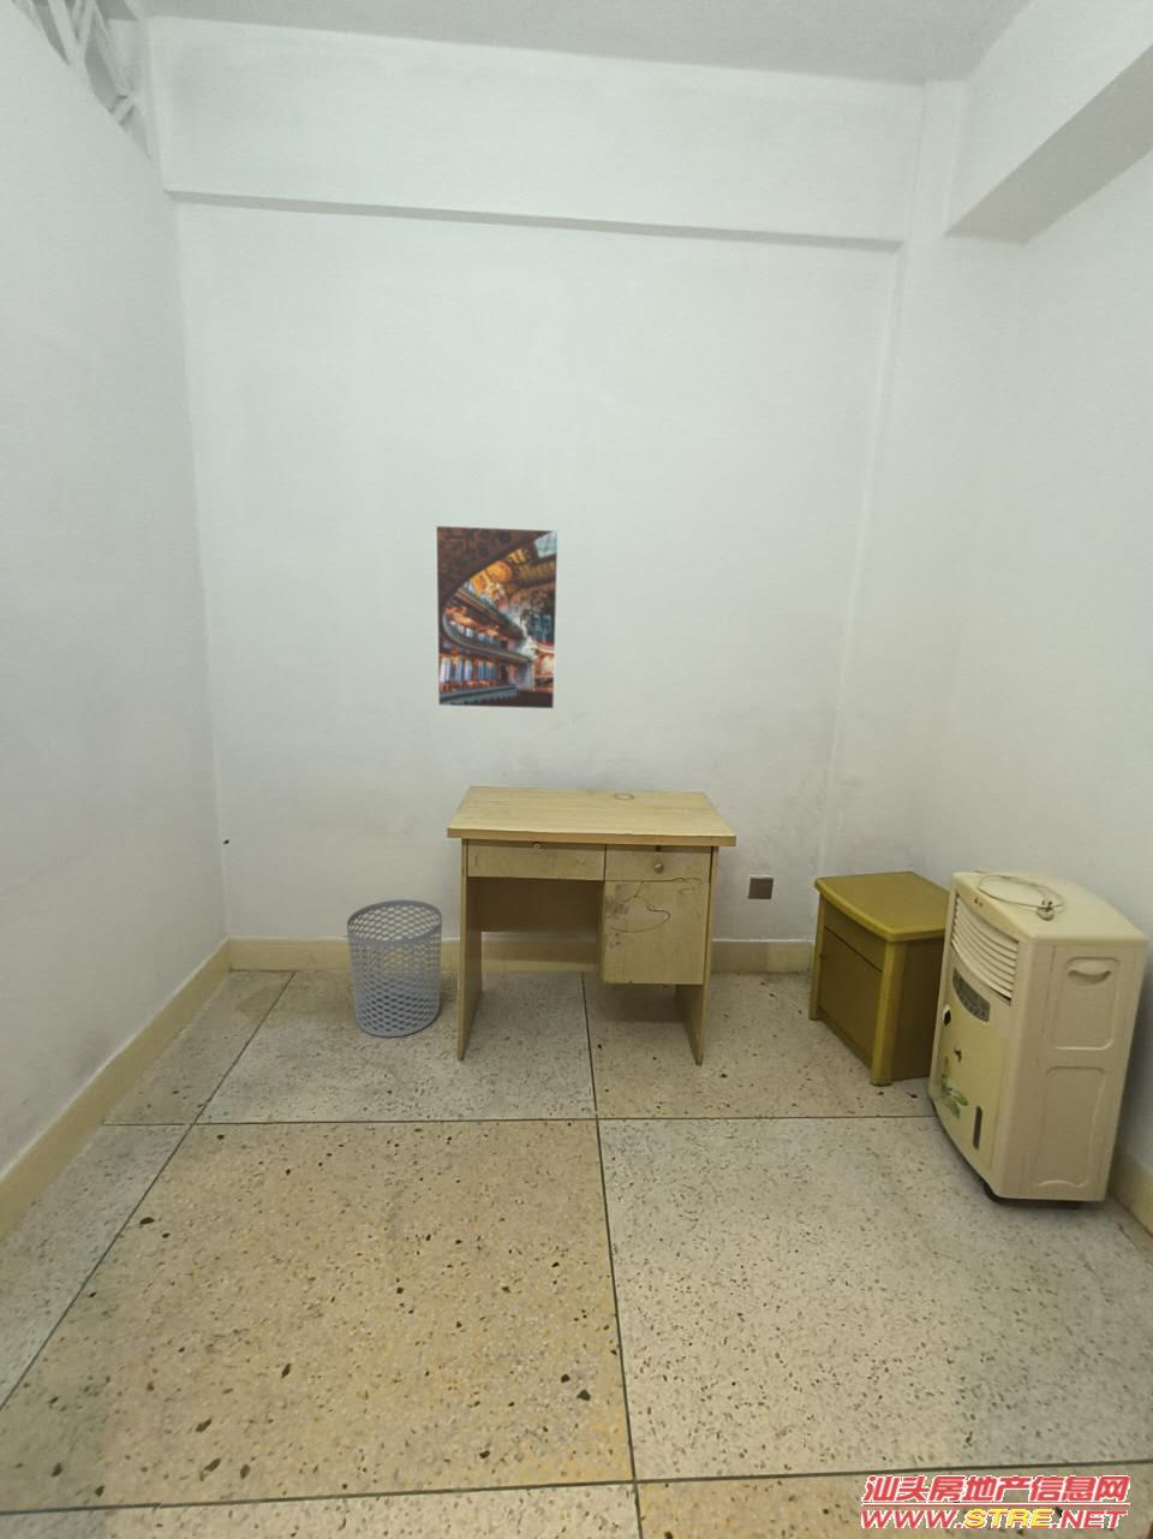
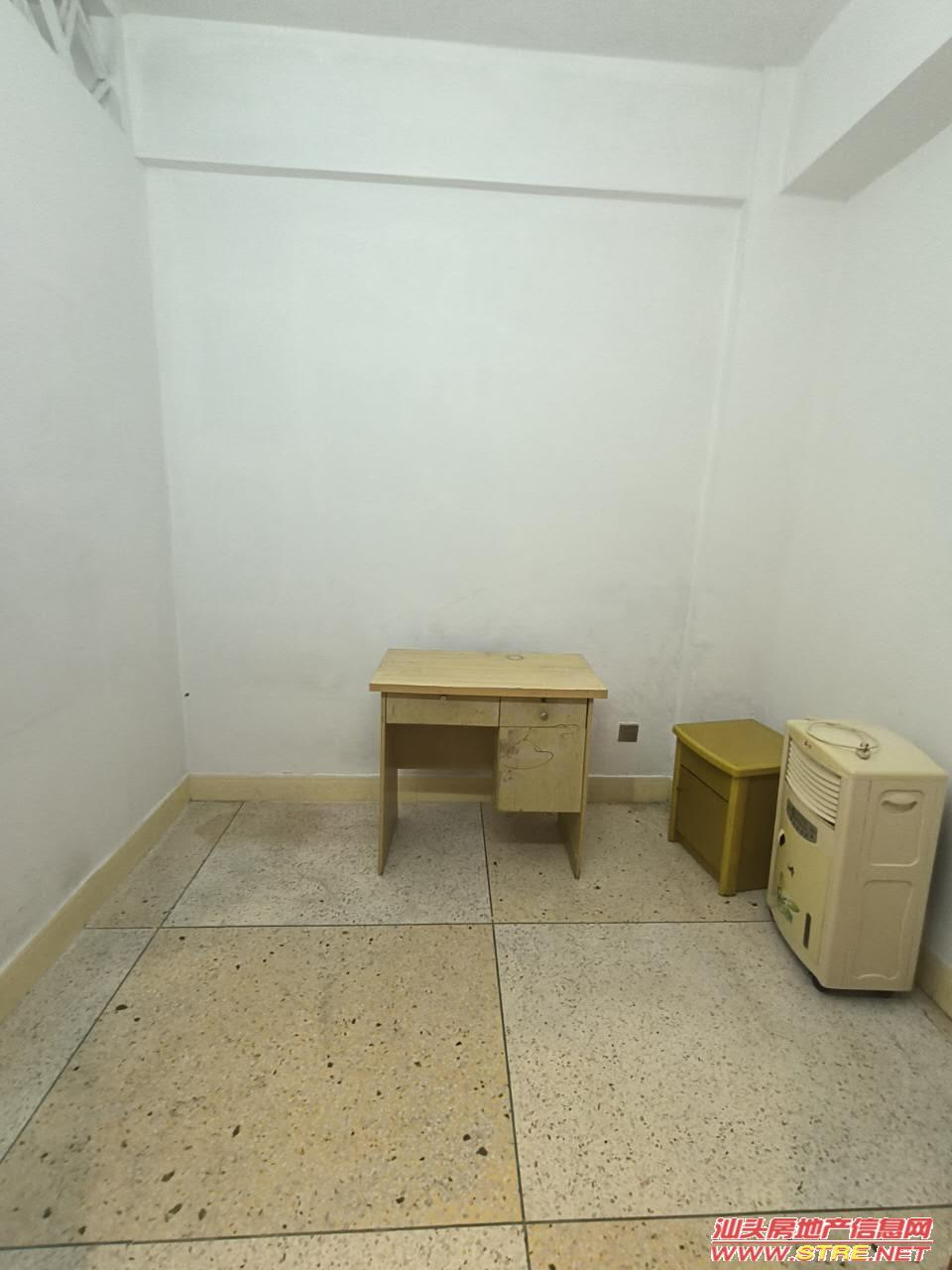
- waste bin [346,898,443,1037]
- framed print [434,524,560,710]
